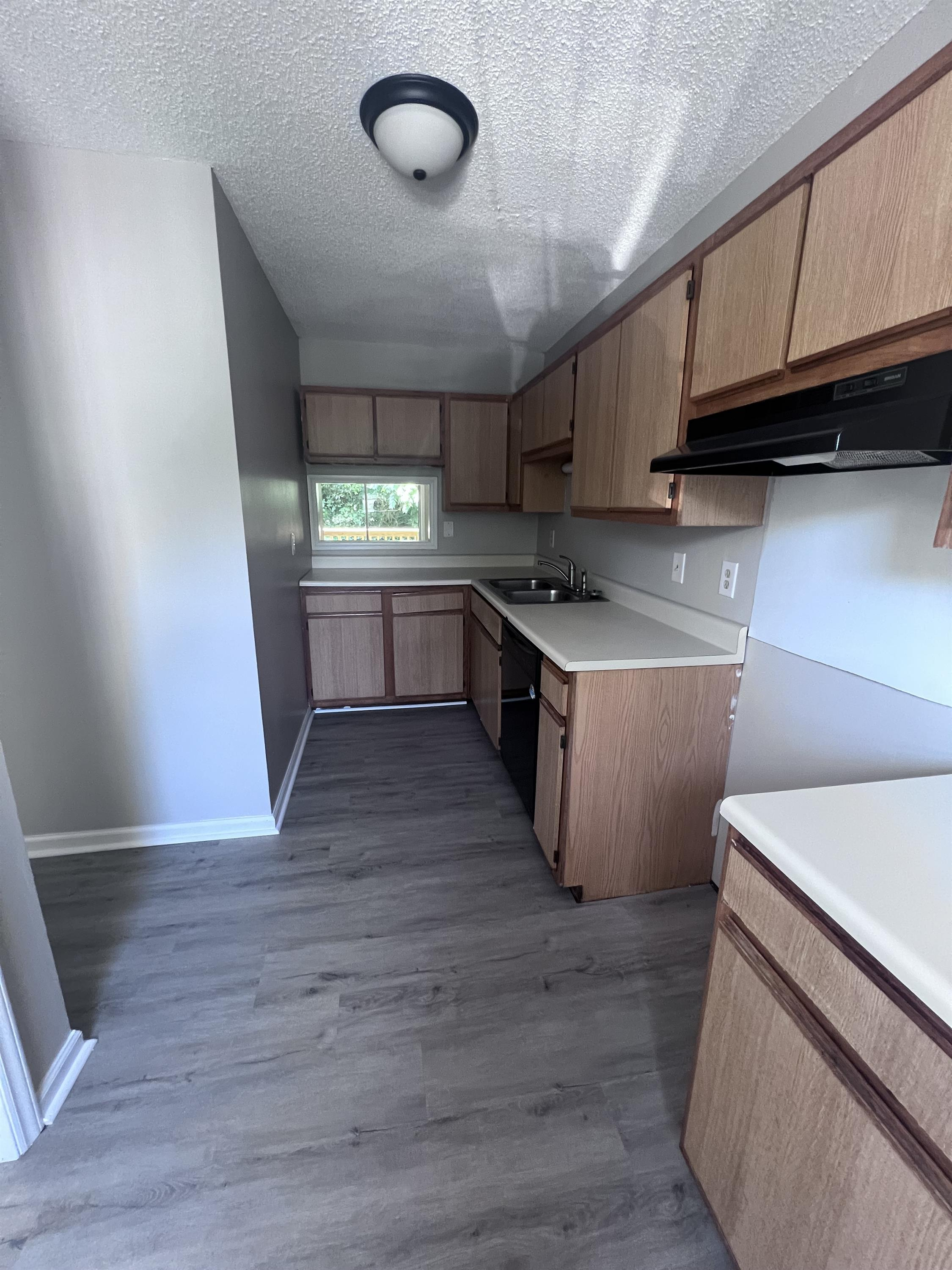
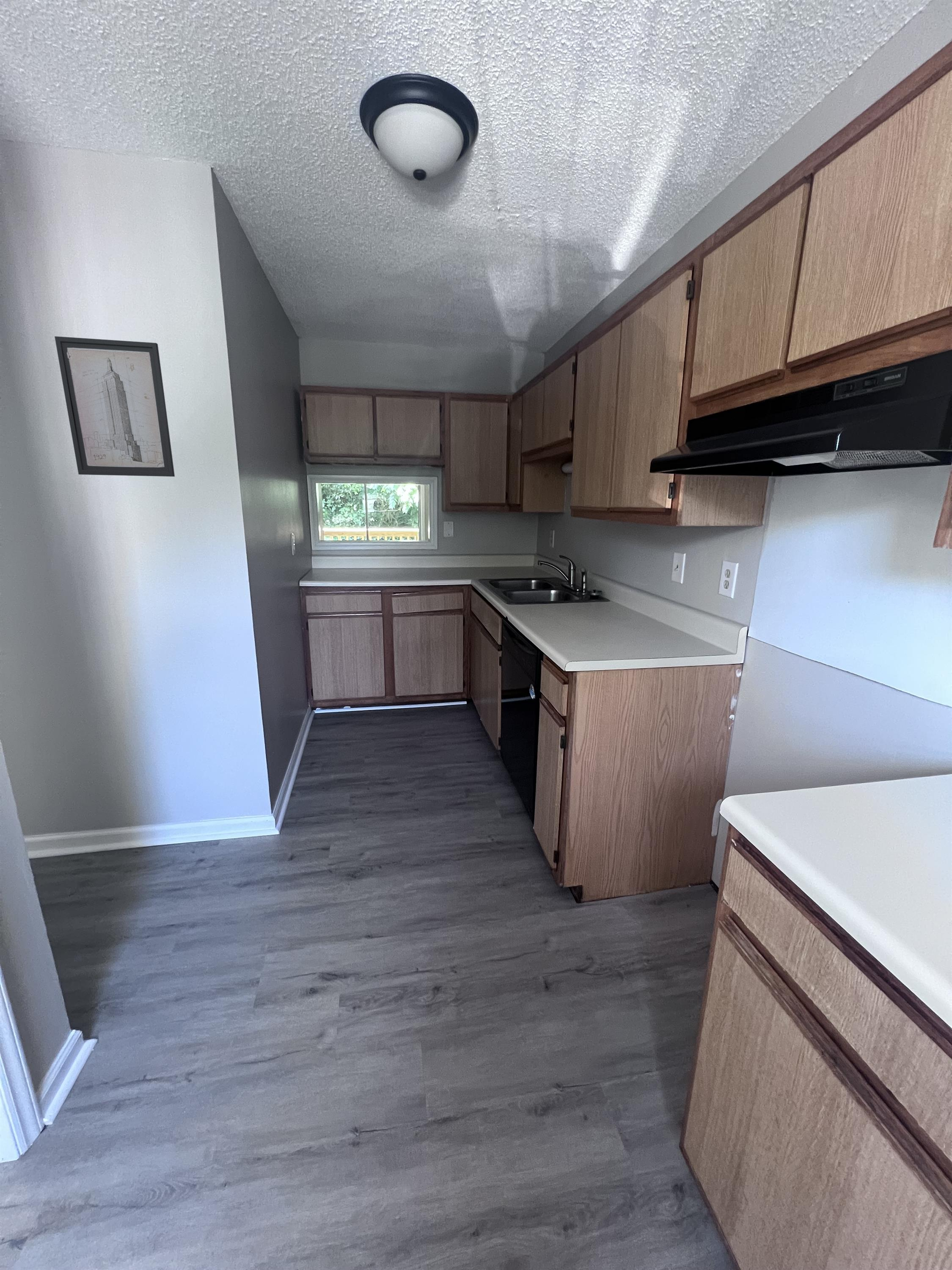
+ wall art [54,336,175,477]
